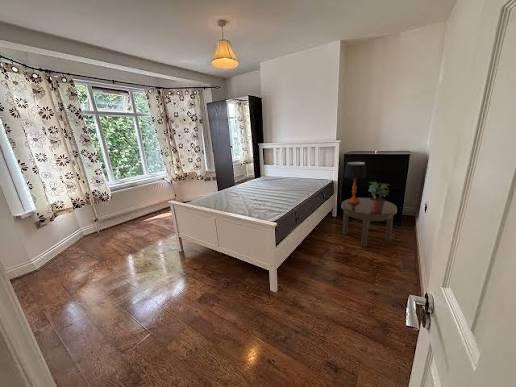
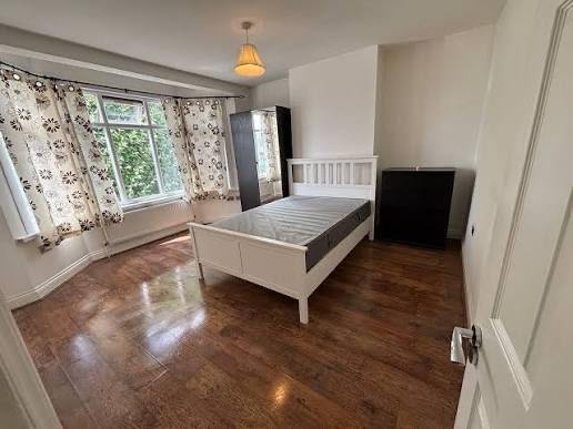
- side table [341,197,398,248]
- table lamp [343,161,368,204]
- potted plant [368,181,391,213]
